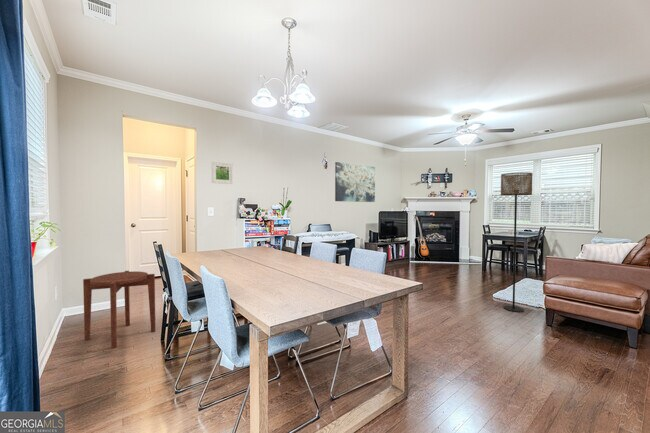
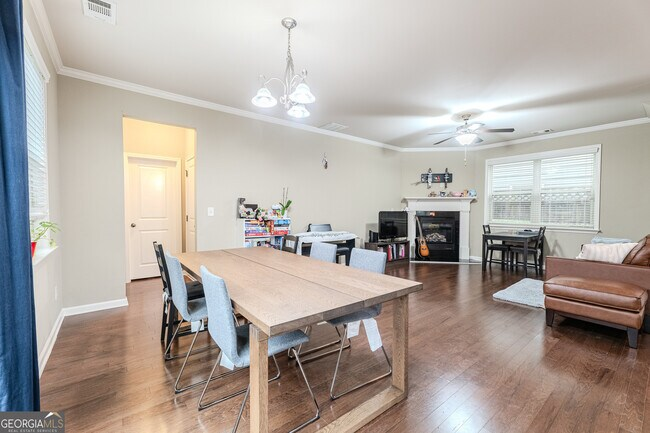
- side table [82,270,157,349]
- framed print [211,161,234,185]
- floor lamp [500,171,534,313]
- wall art [334,161,376,203]
